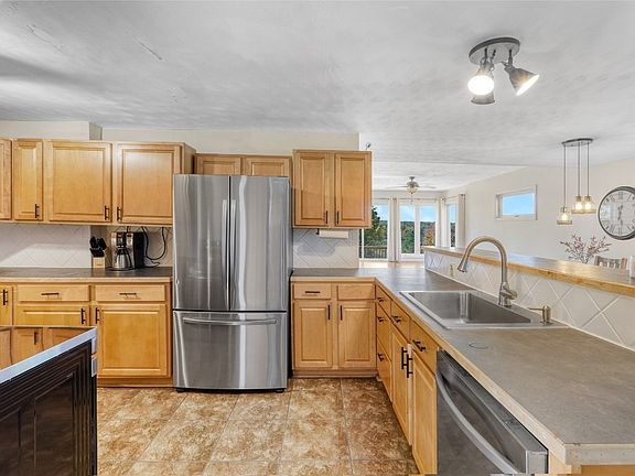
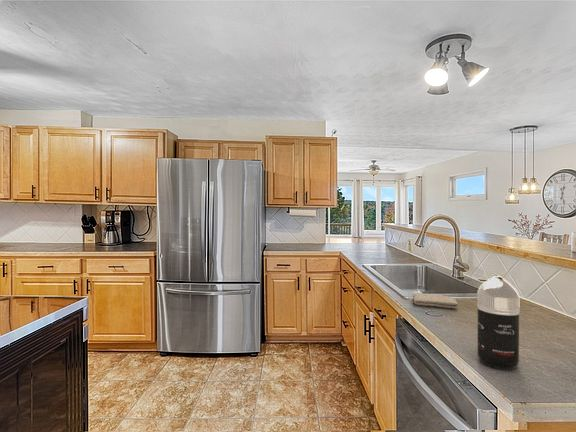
+ washcloth [412,293,459,309]
+ spray bottle [476,275,521,370]
